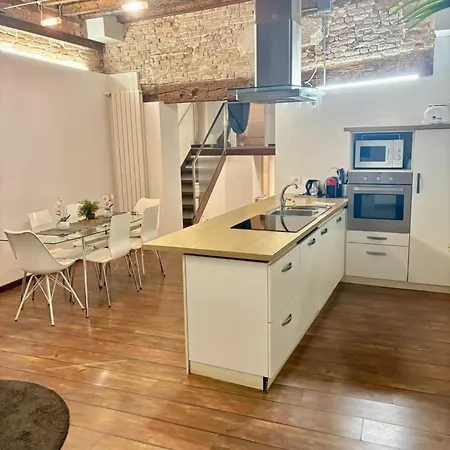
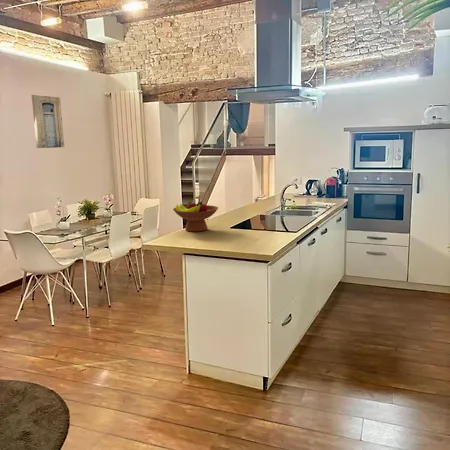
+ fruit bowl [172,200,219,232]
+ wall art [30,94,65,149]
